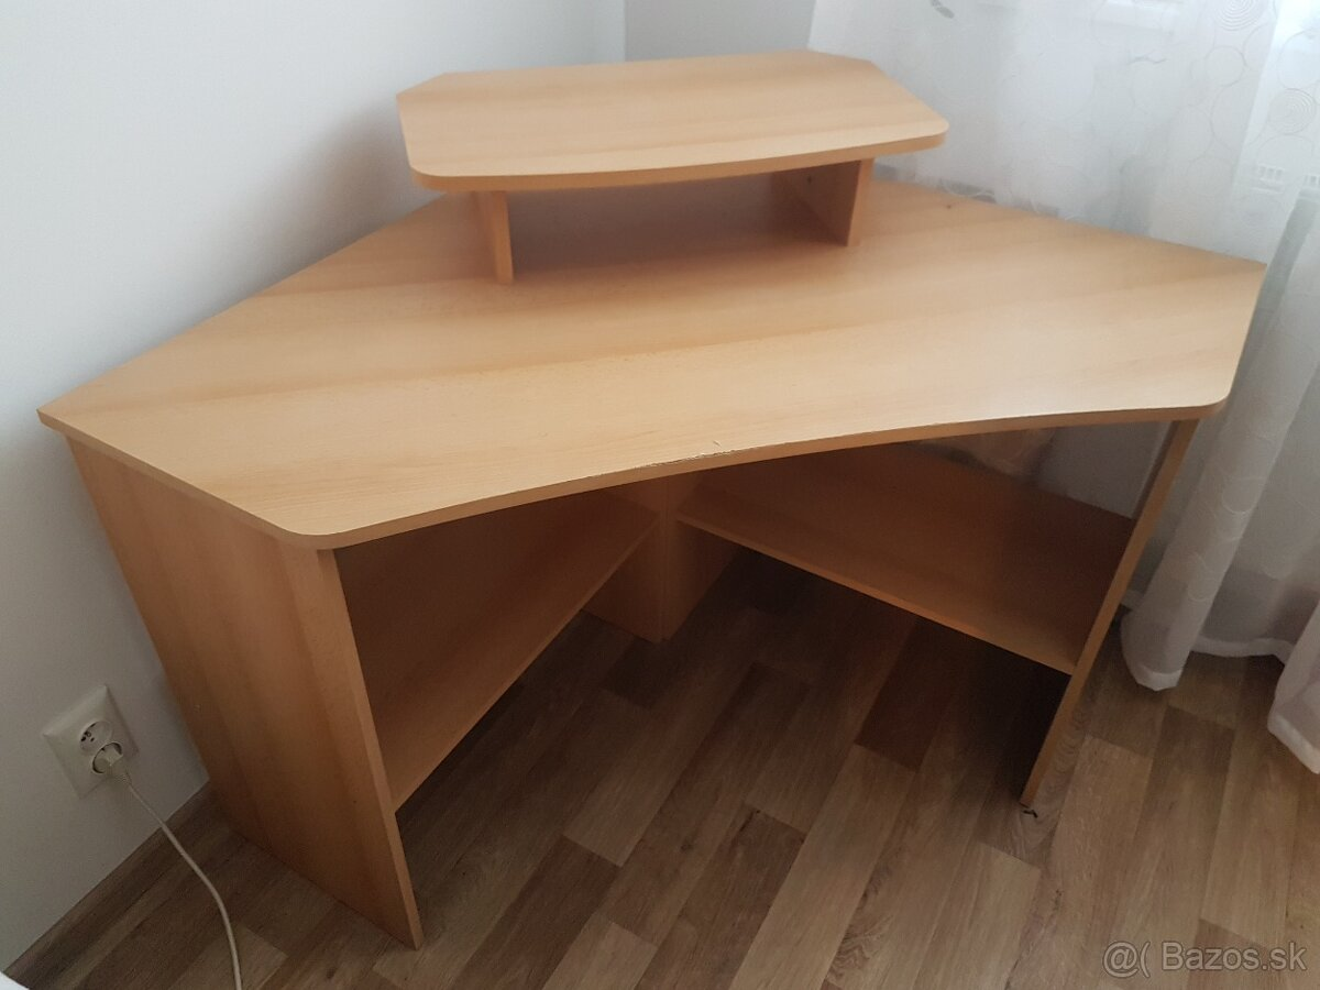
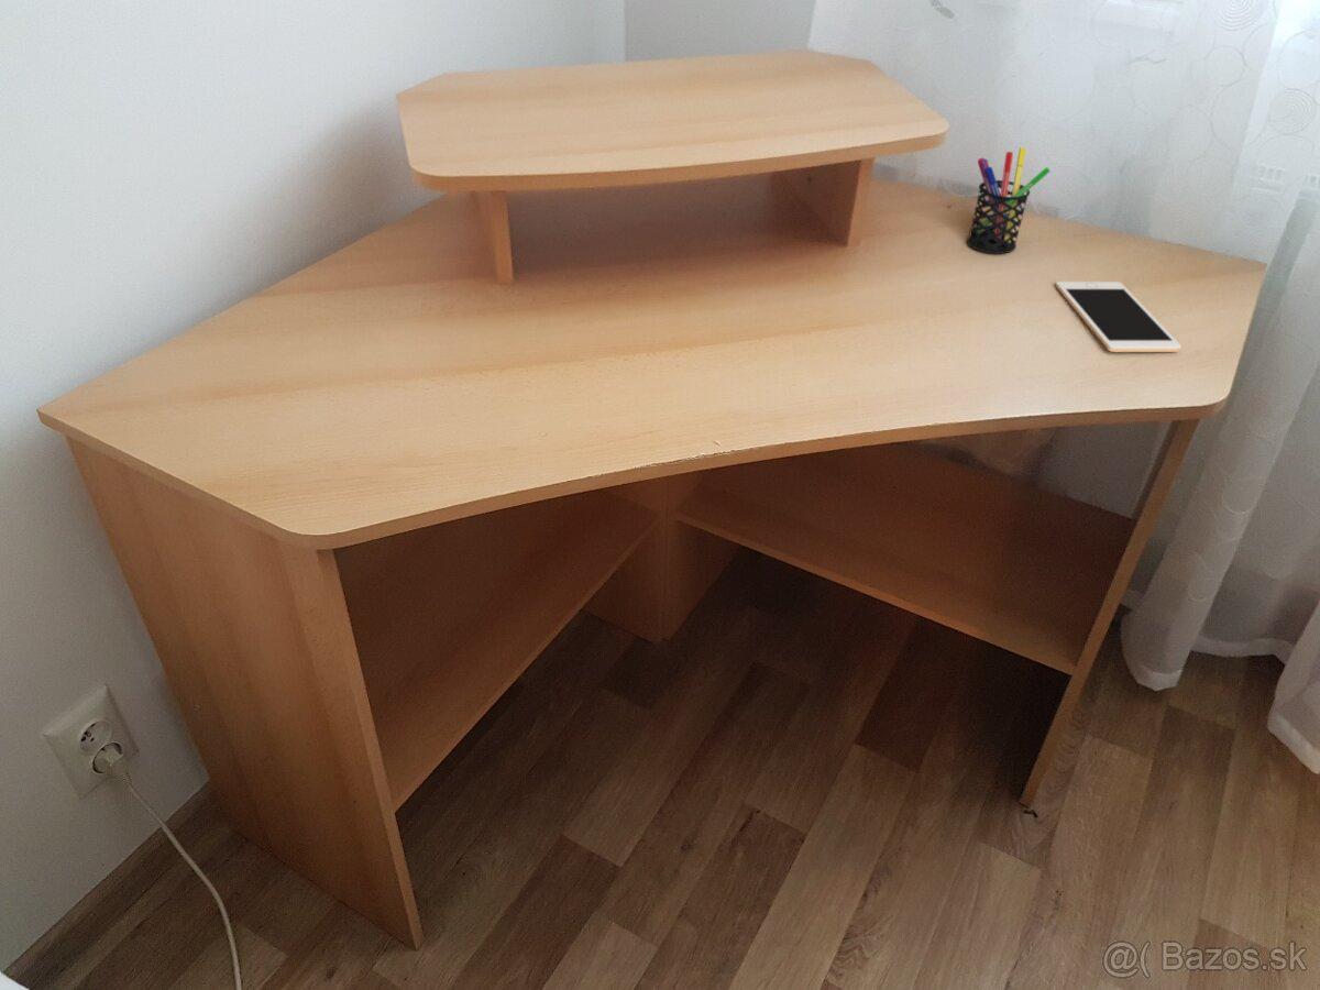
+ pen holder [966,146,1052,255]
+ cell phone [1055,280,1182,353]
